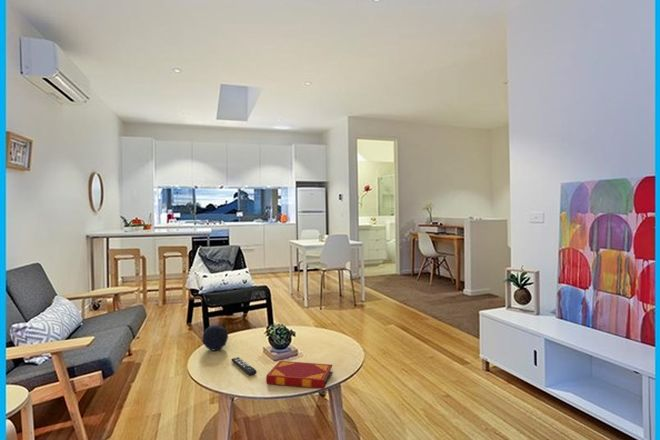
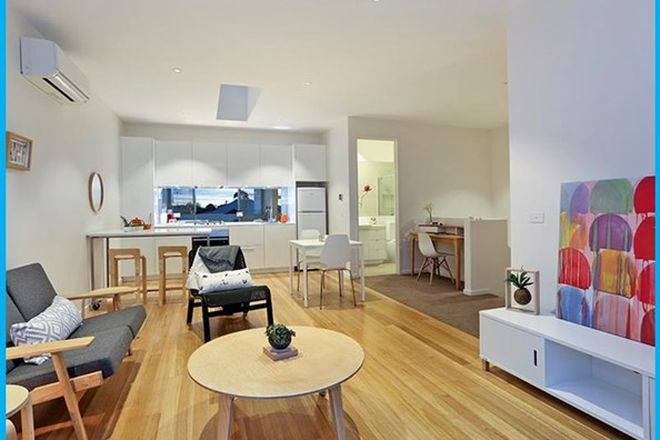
- hardback book [265,360,334,390]
- decorative orb [202,324,229,351]
- remote control [230,356,257,376]
